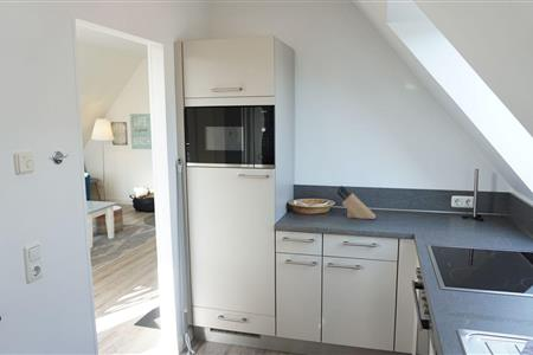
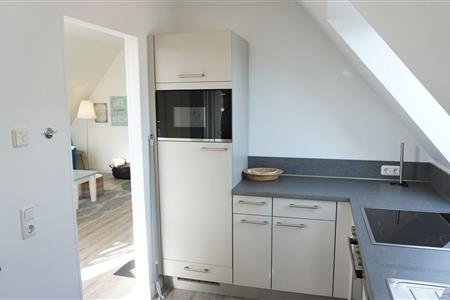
- knife block [336,185,377,220]
